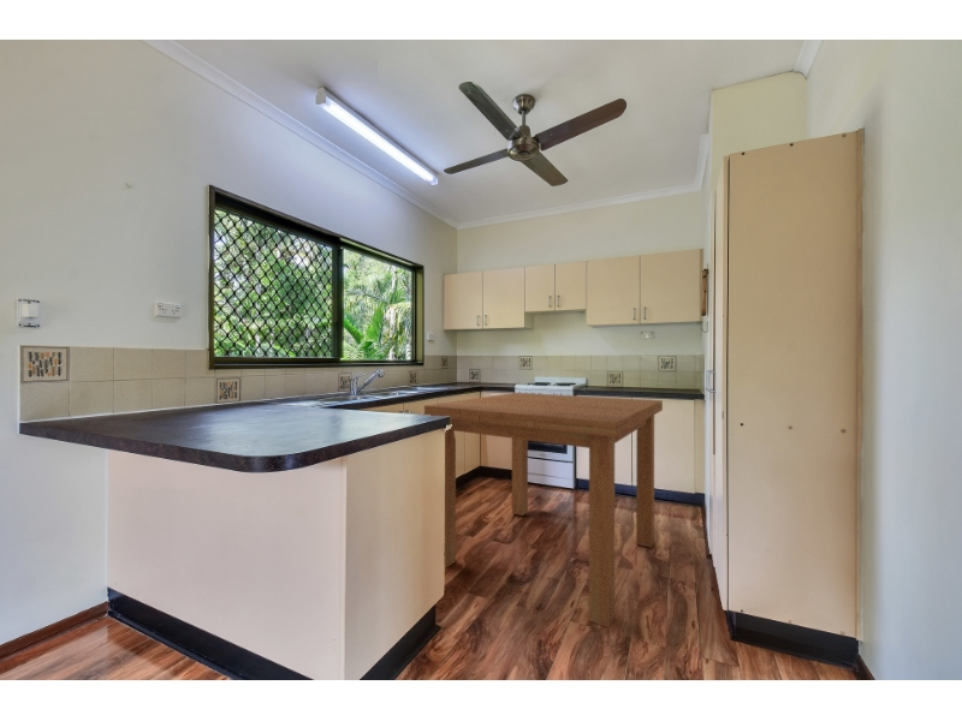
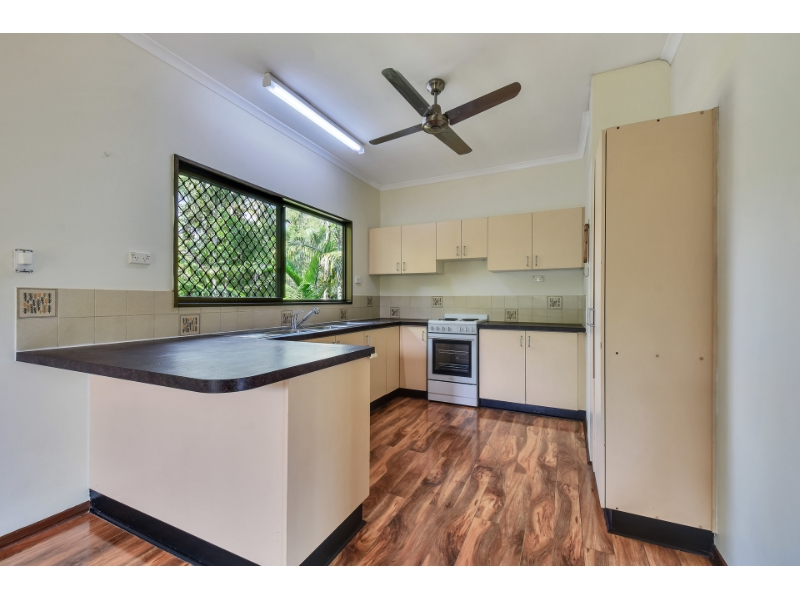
- dining table [423,392,664,628]
